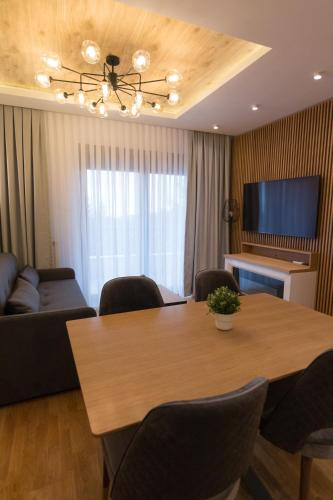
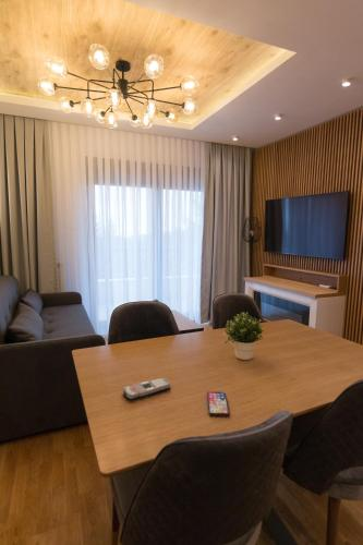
+ smartphone [206,390,230,416]
+ remote control [122,377,171,401]
